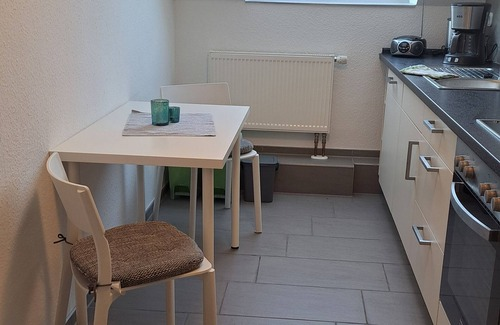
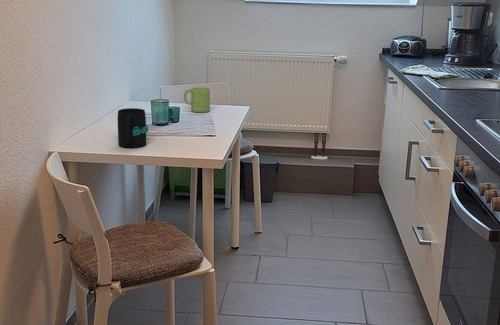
+ mug [116,107,149,148]
+ mug [183,86,211,113]
